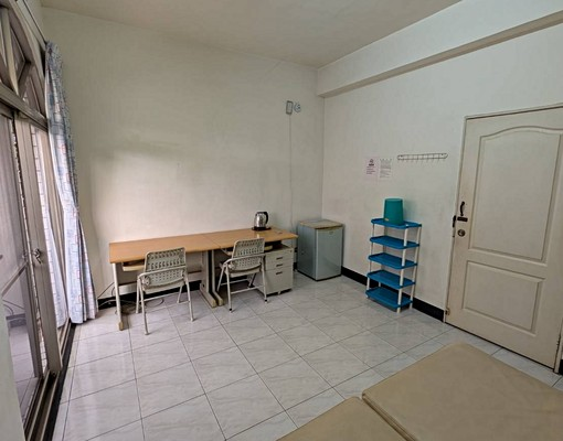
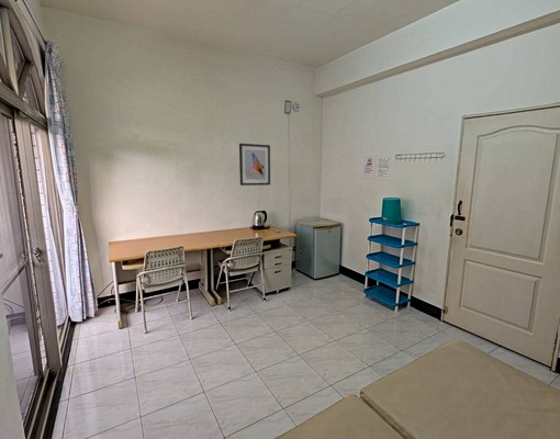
+ wall art [238,143,271,187]
